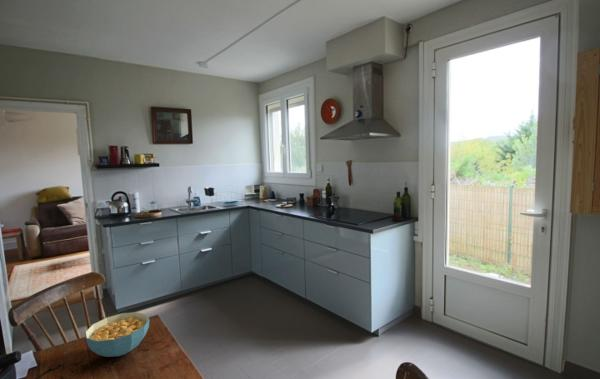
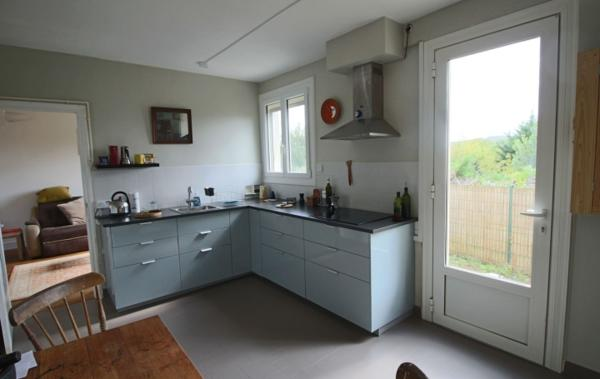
- cereal bowl [84,311,150,358]
